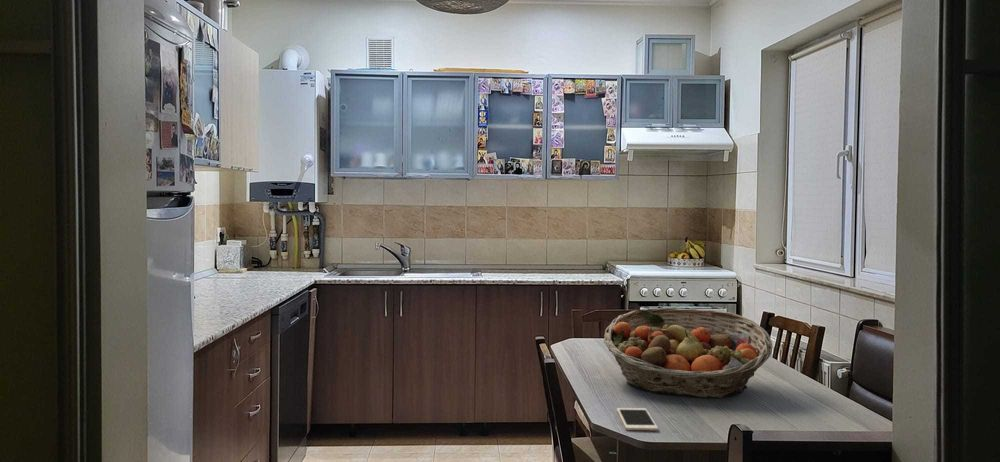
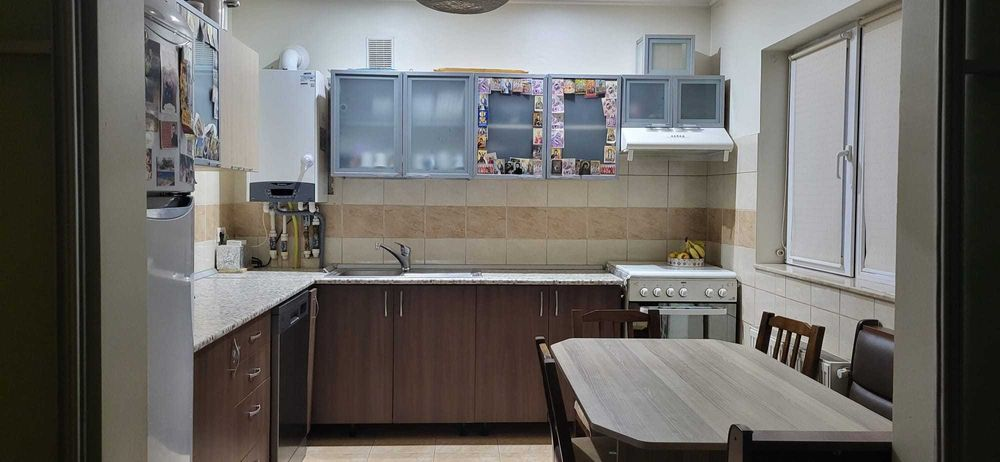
- fruit basket [603,307,774,399]
- cell phone [616,407,659,431]
